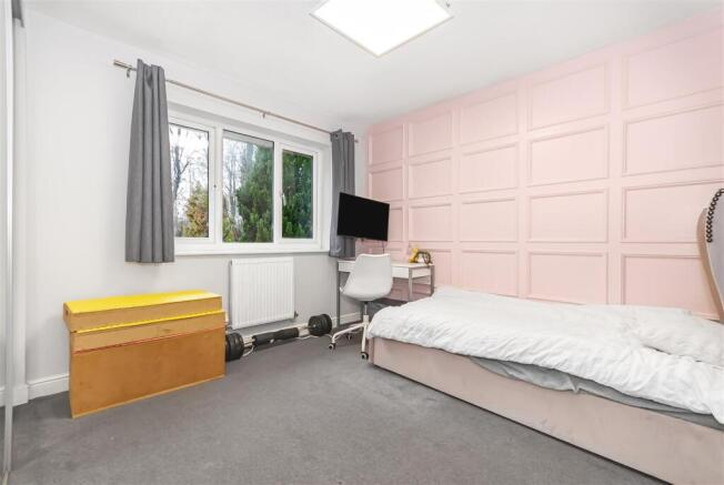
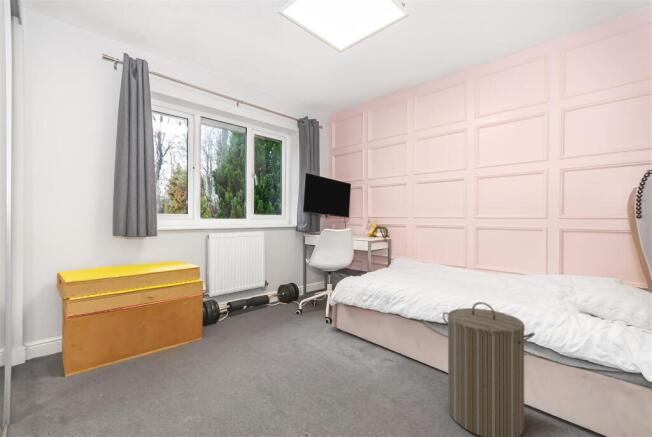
+ laundry hamper [442,301,536,437]
